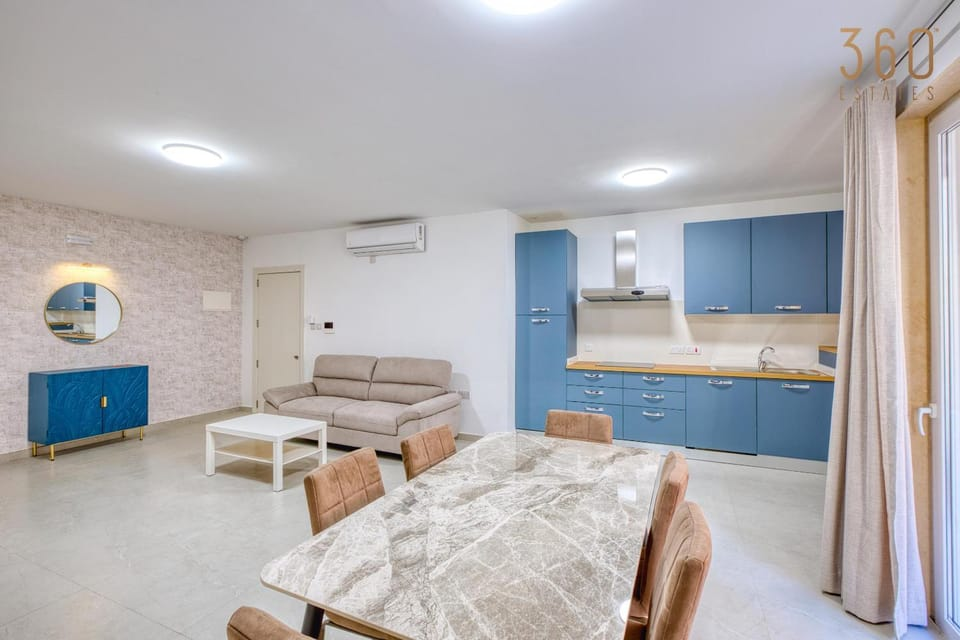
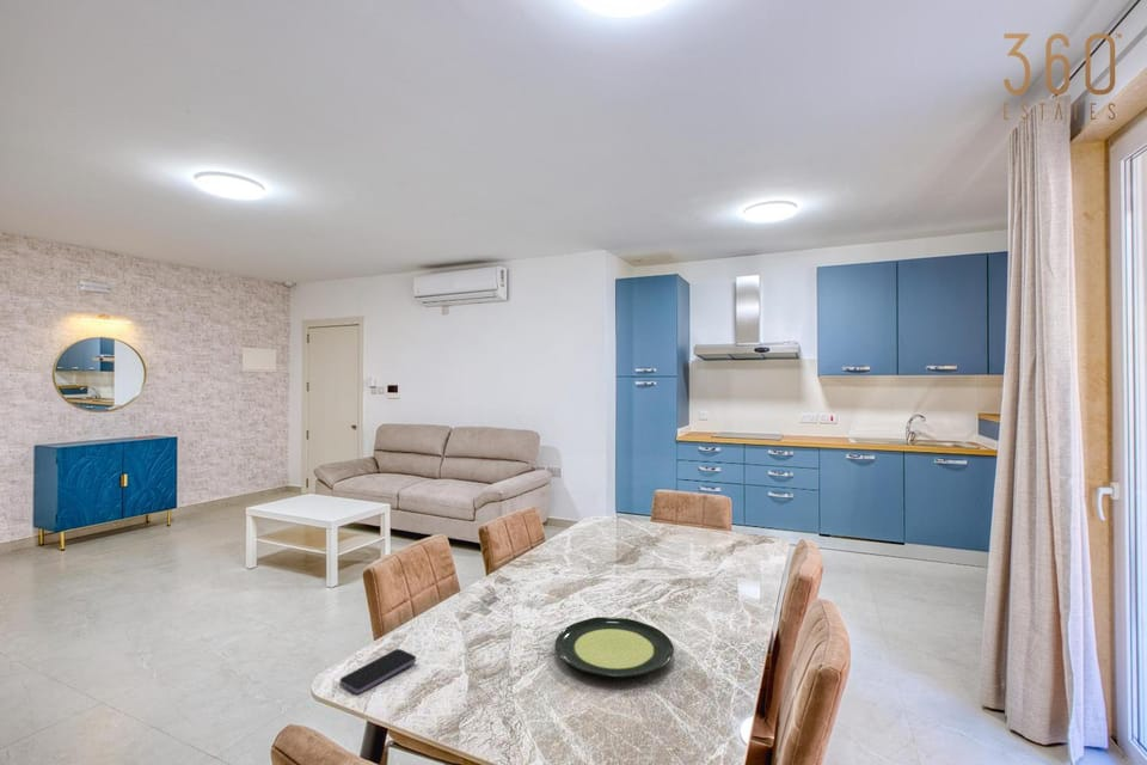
+ plate [553,616,675,678]
+ smartphone [338,648,417,694]
